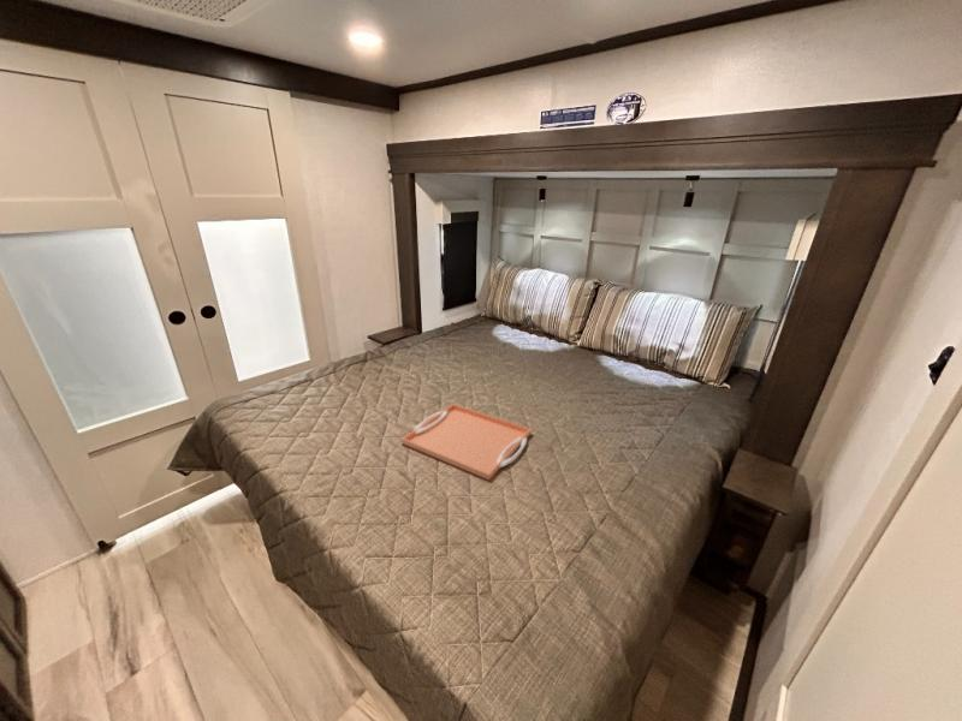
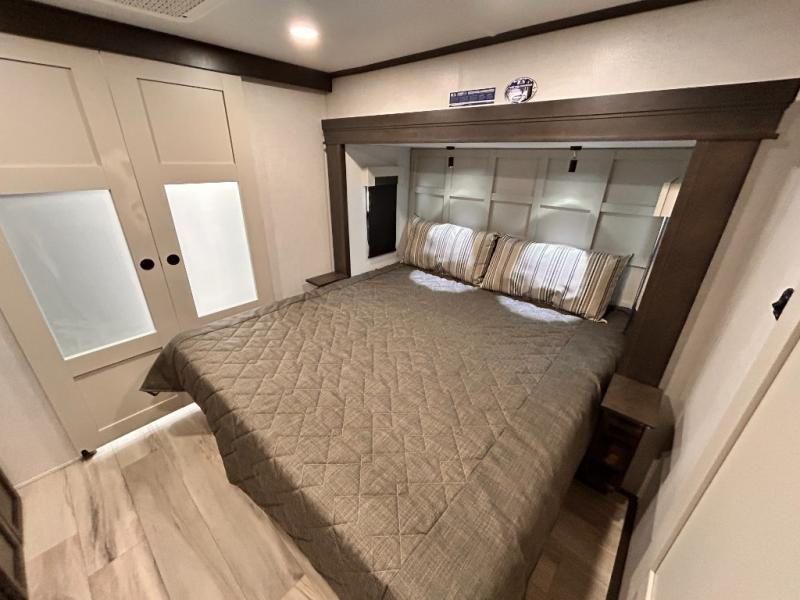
- serving tray [400,403,533,482]
